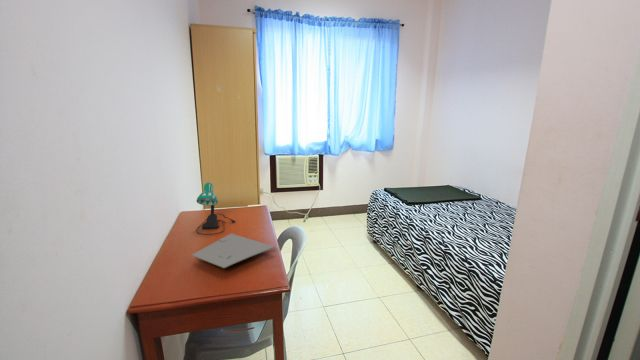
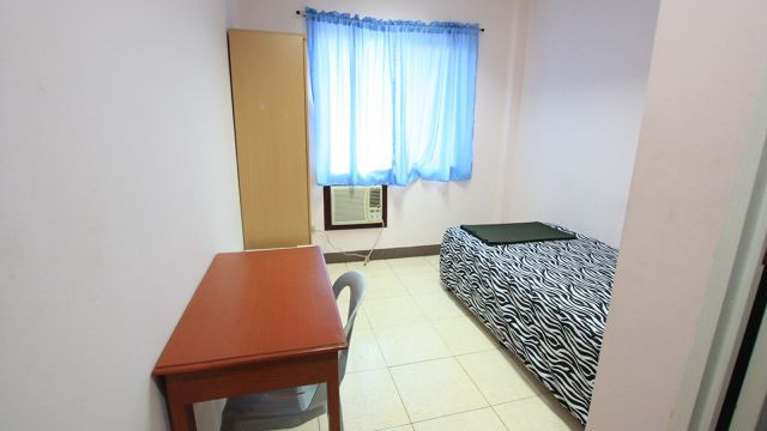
- laptop [191,233,276,269]
- desk lamp [195,182,236,236]
